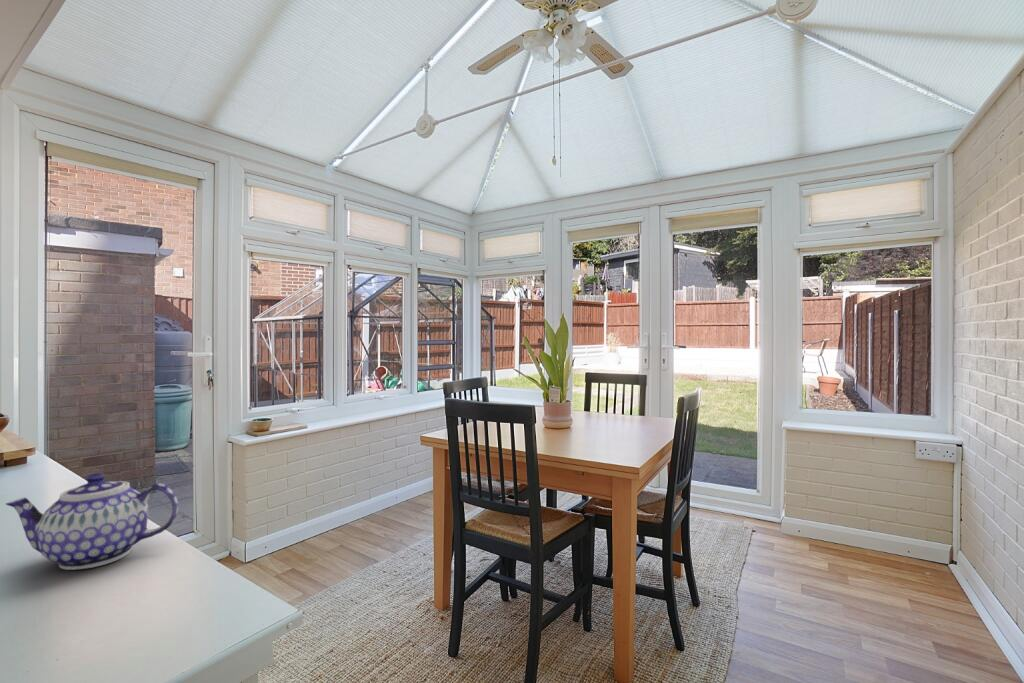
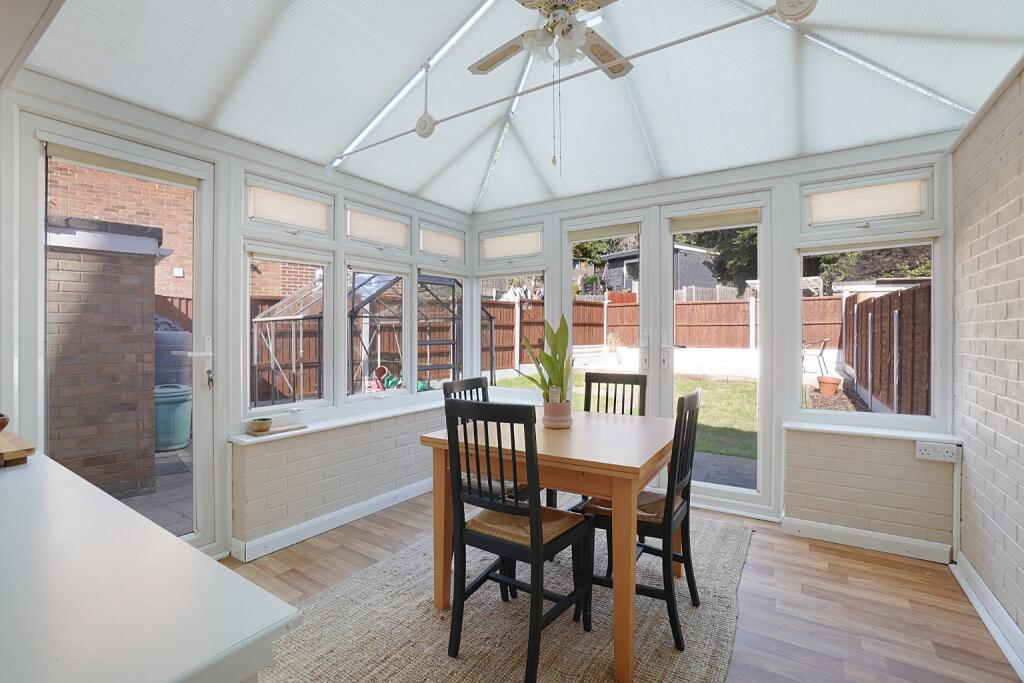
- teapot [5,472,179,571]
